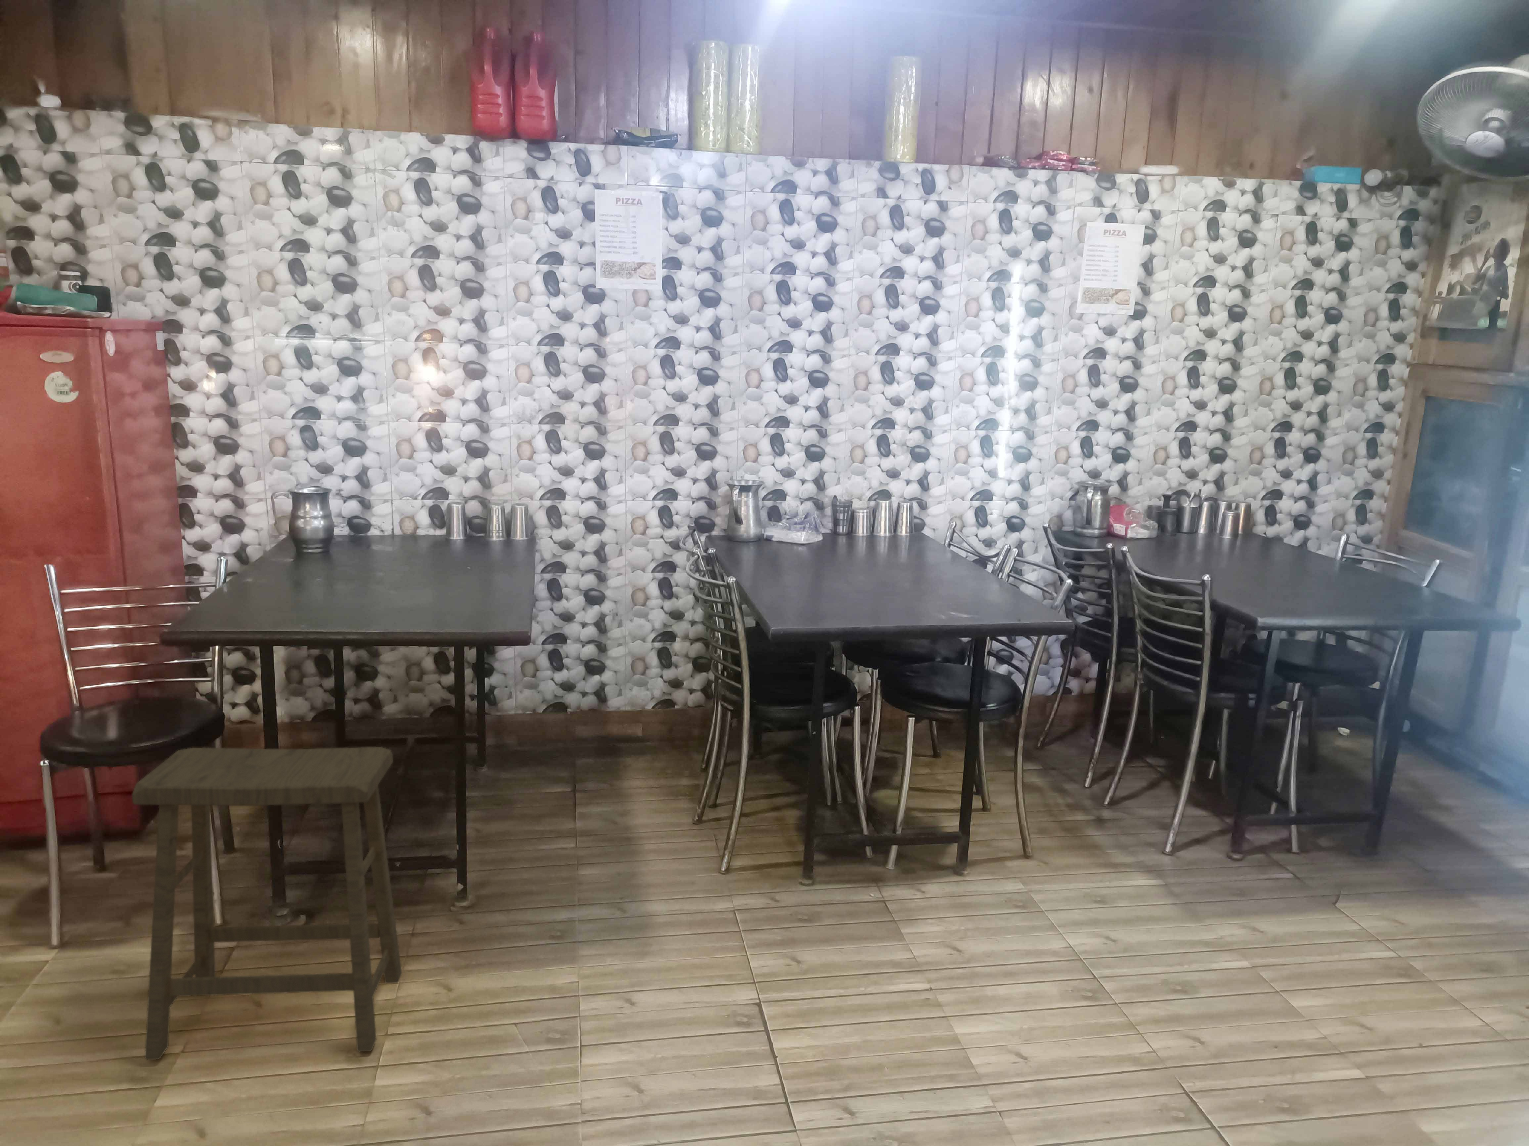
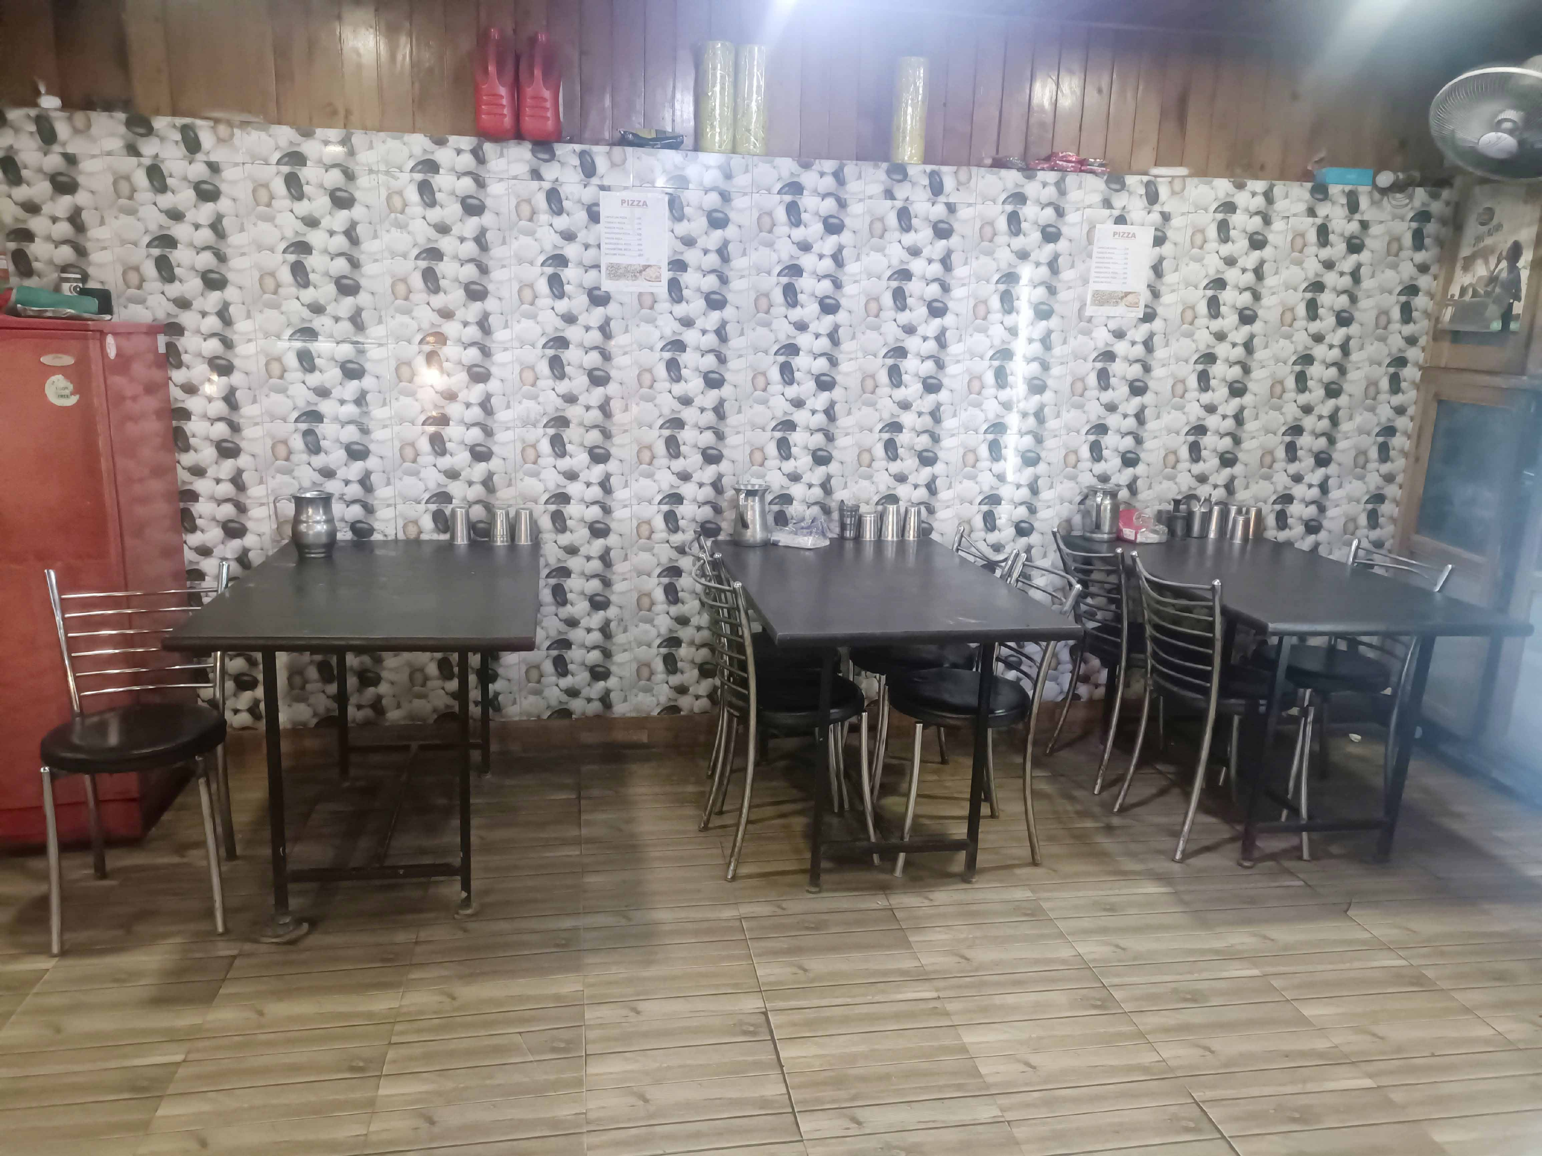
- stool [131,746,402,1061]
